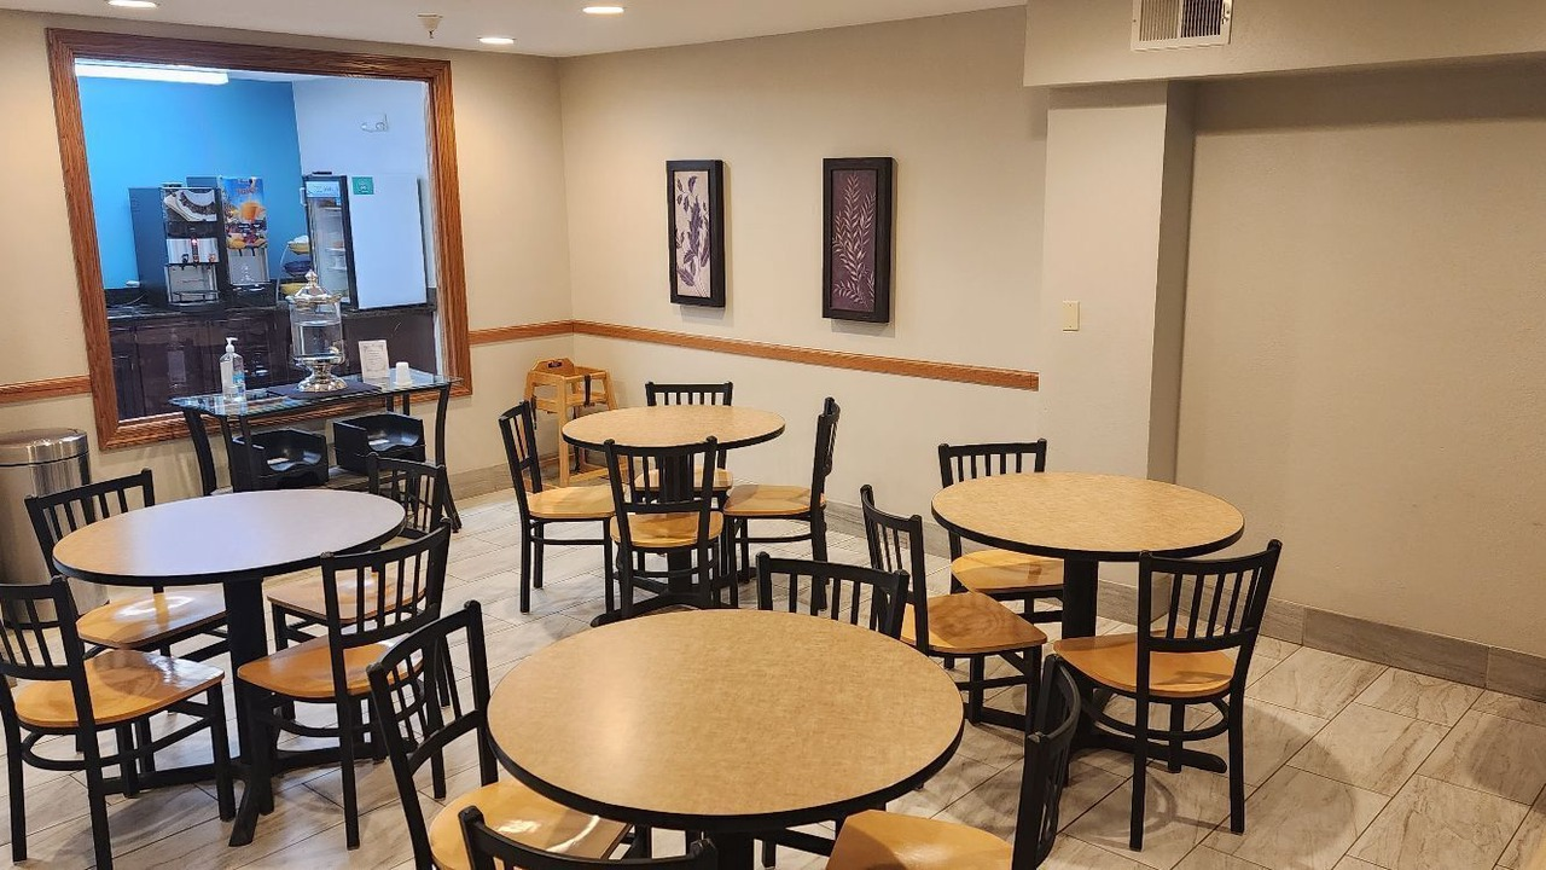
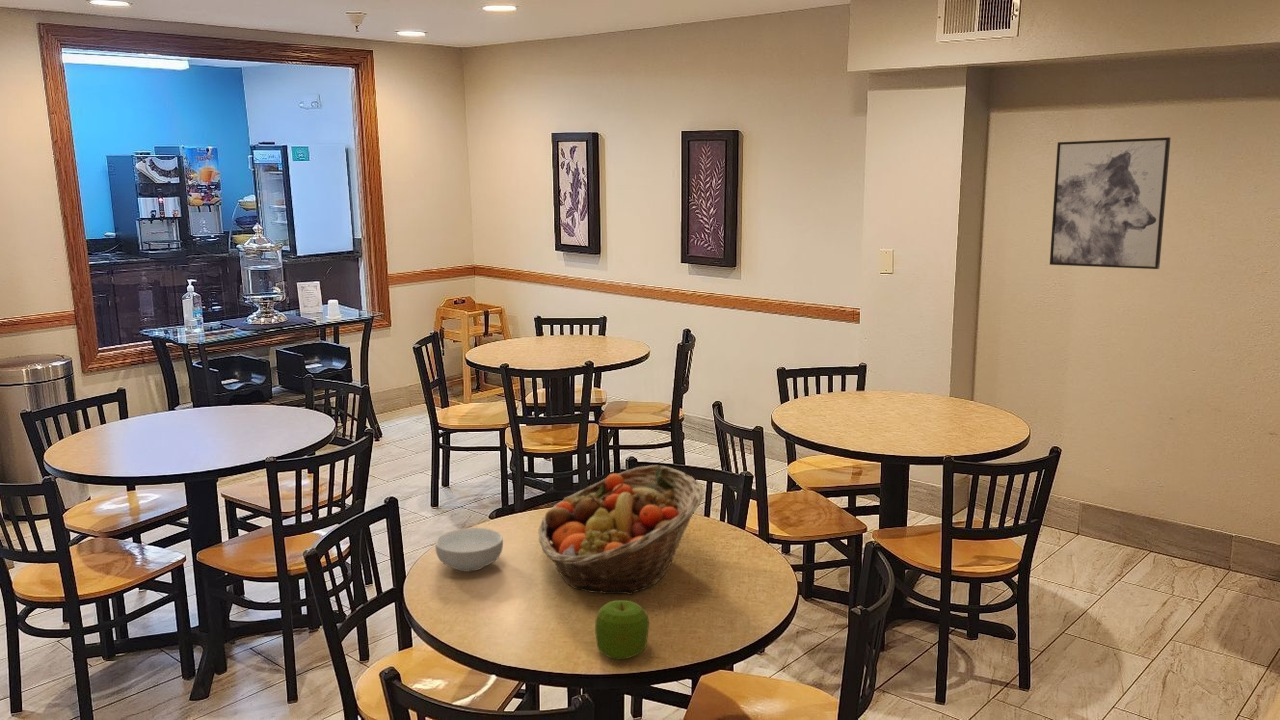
+ cereal bowl [434,527,504,572]
+ apple [594,599,650,661]
+ wall art [1049,136,1171,270]
+ fruit basket [537,464,704,596]
